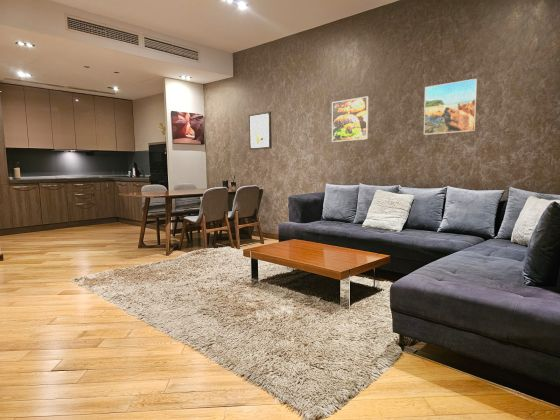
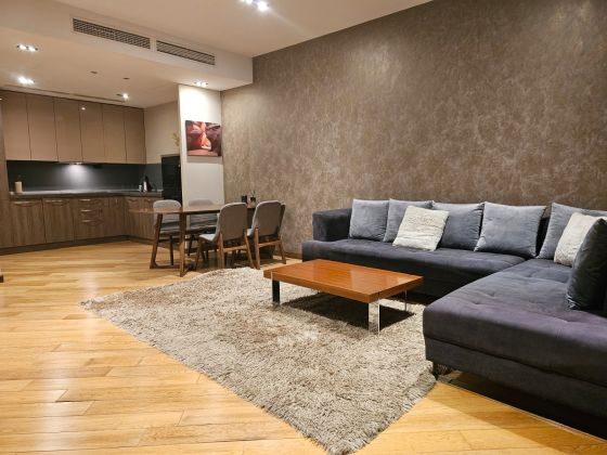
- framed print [331,96,369,143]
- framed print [423,78,478,136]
- wall art [248,110,273,151]
